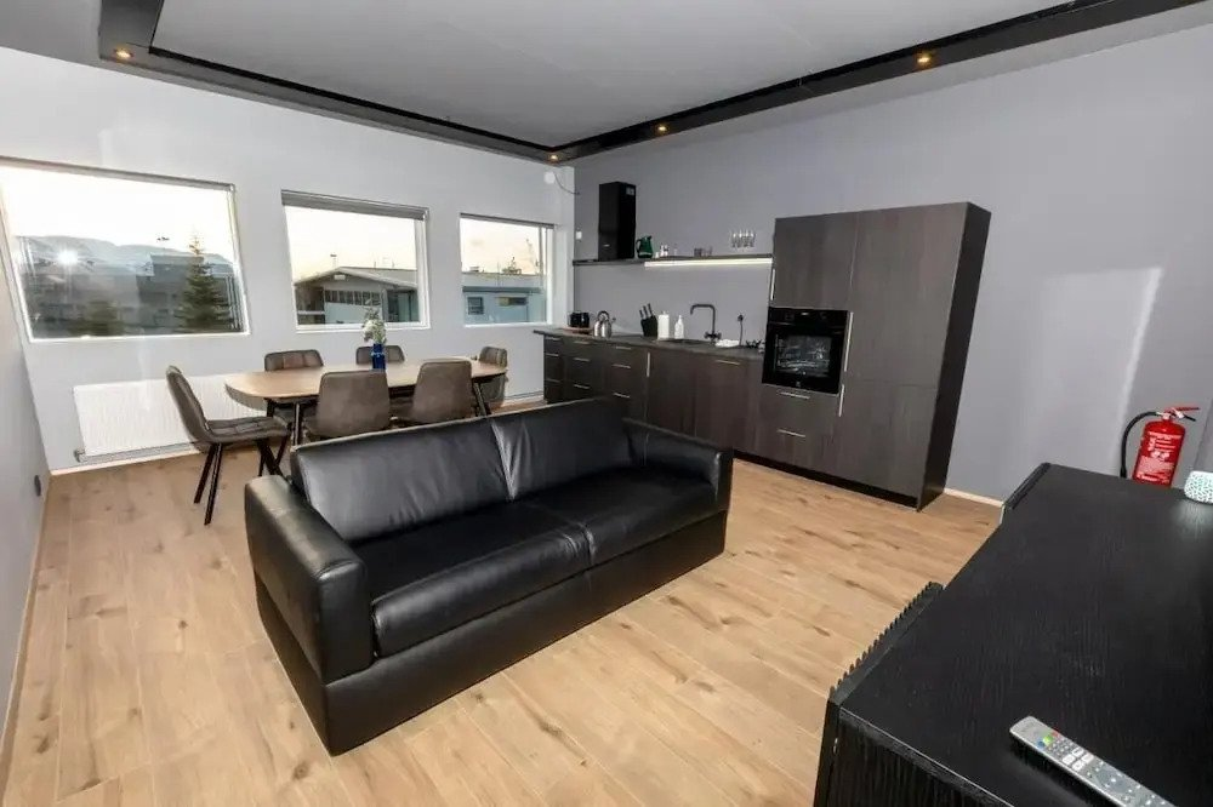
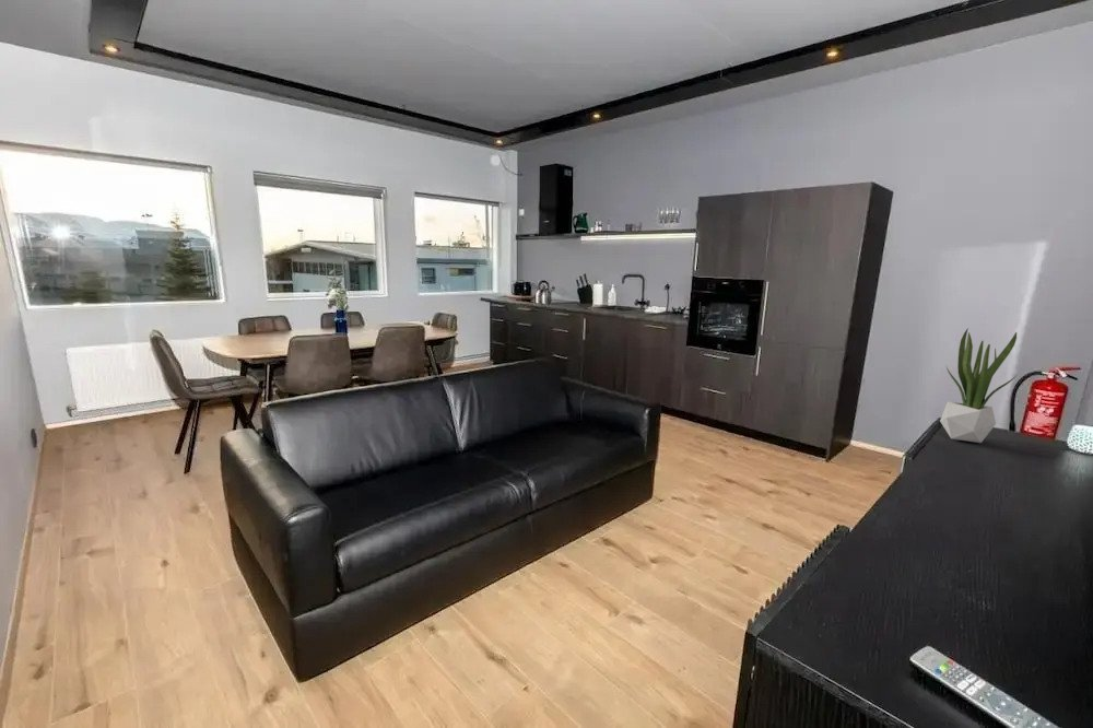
+ potted plant [939,327,1019,444]
